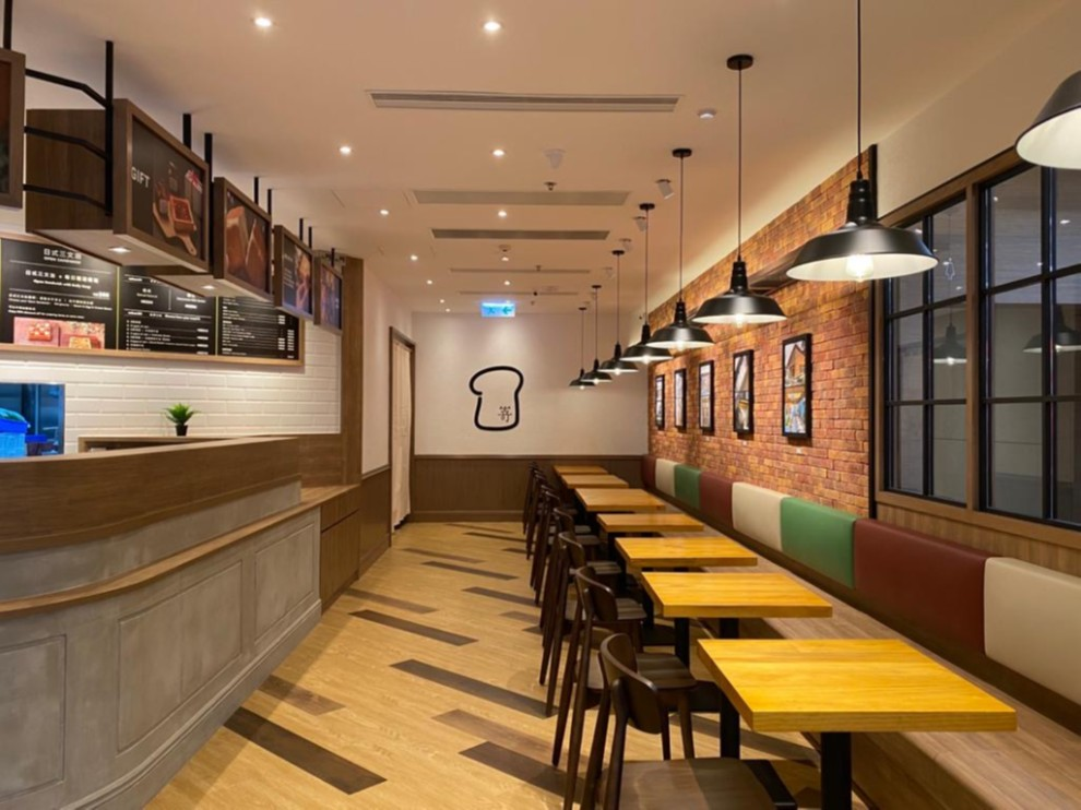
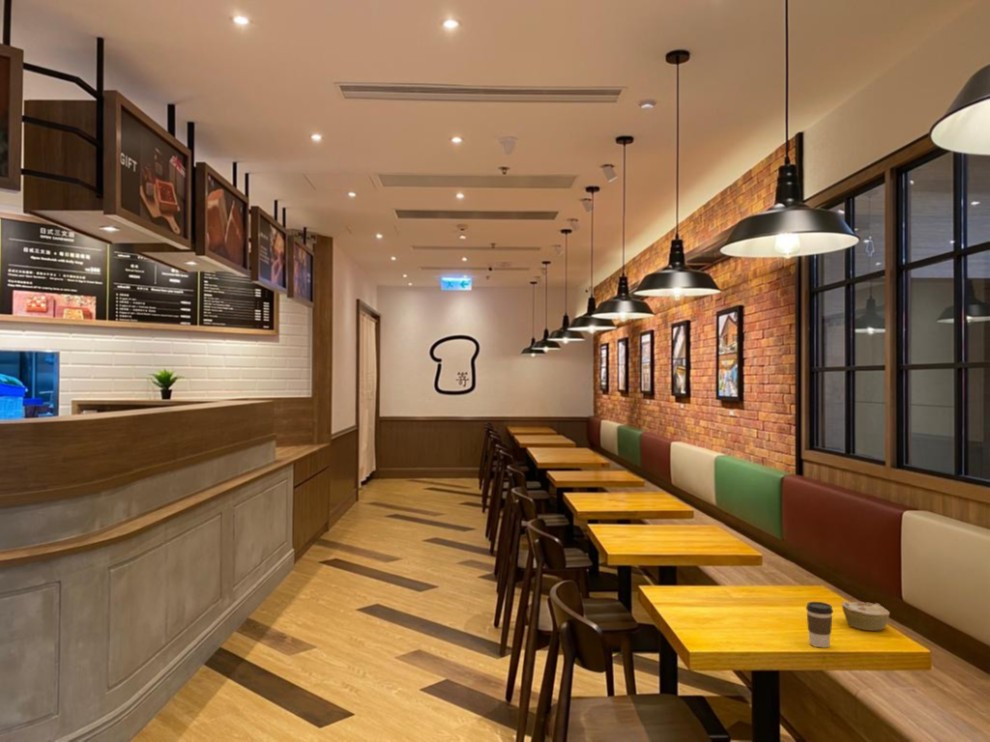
+ pastry [841,601,891,632]
+ coffee cup [805,601,834,649]
